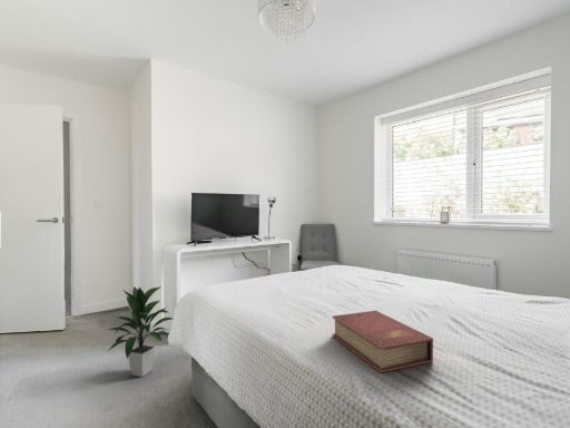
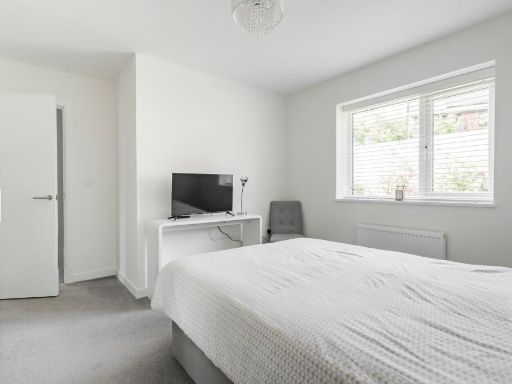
- book [332,310,434,373]
- indoor plant [107,285,174,378]
